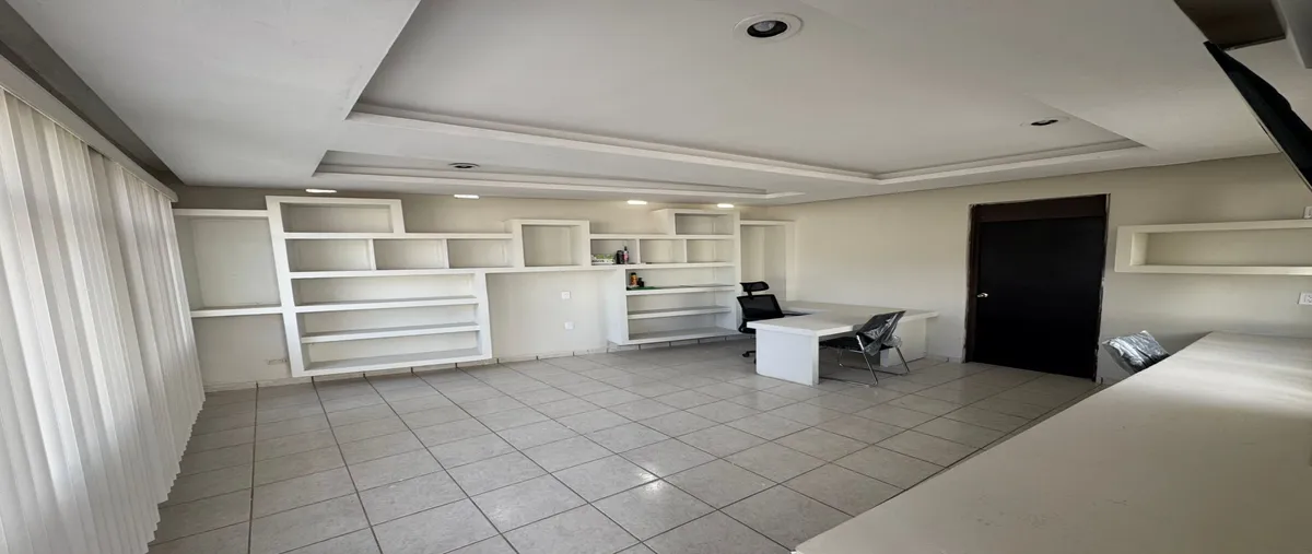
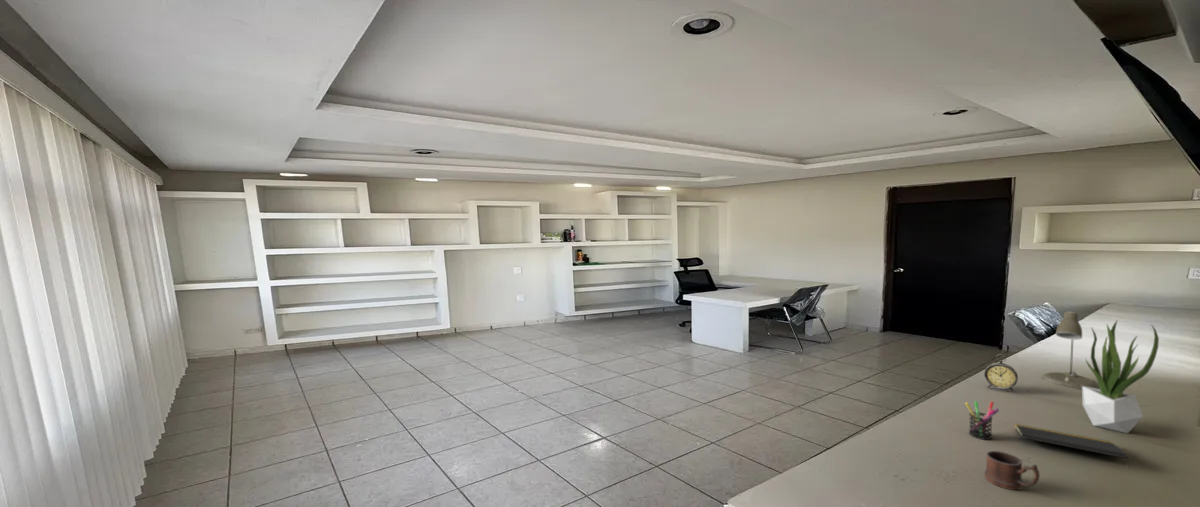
+ mug [984,450,1041,491]
+ notepad [1014,423,1130,469]
+ potted plant [1082,320,1160,434]
+ desk lamp [1042,311,1099,391]
+ alarm clock [983,353,1019,393]
+ pen holder [964,400,1000,441]
